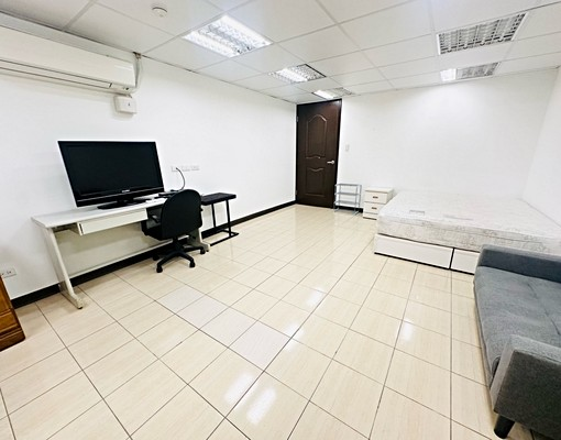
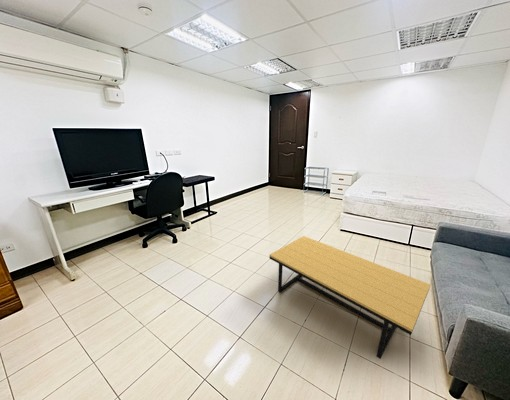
+ coffee table [268,235,431,360]
